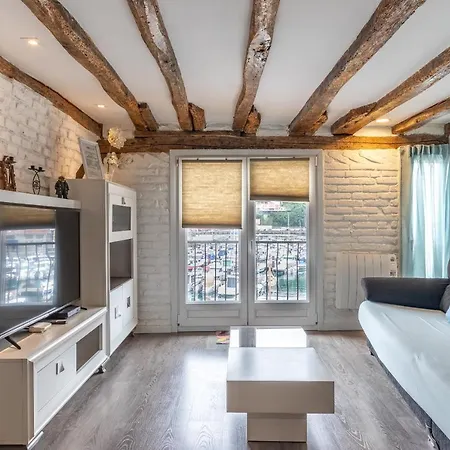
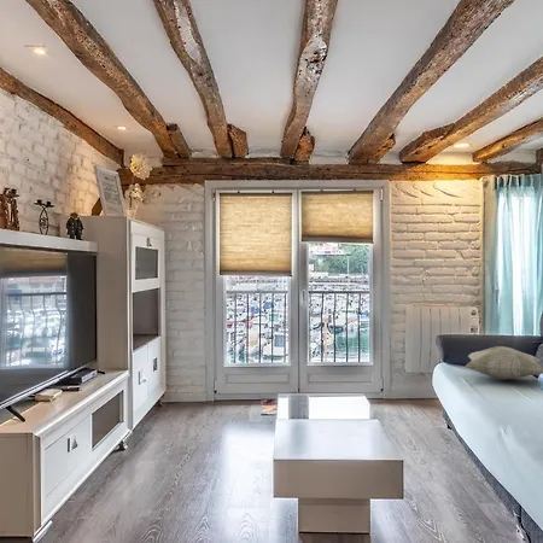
+ decorative pillow [465,345,543,381]
